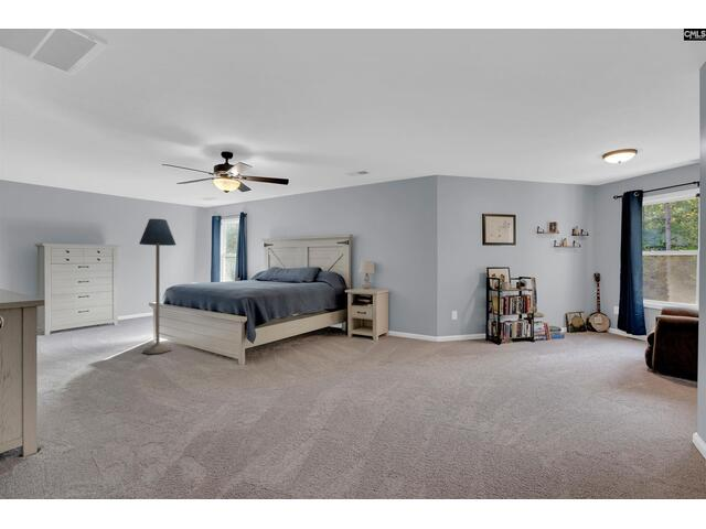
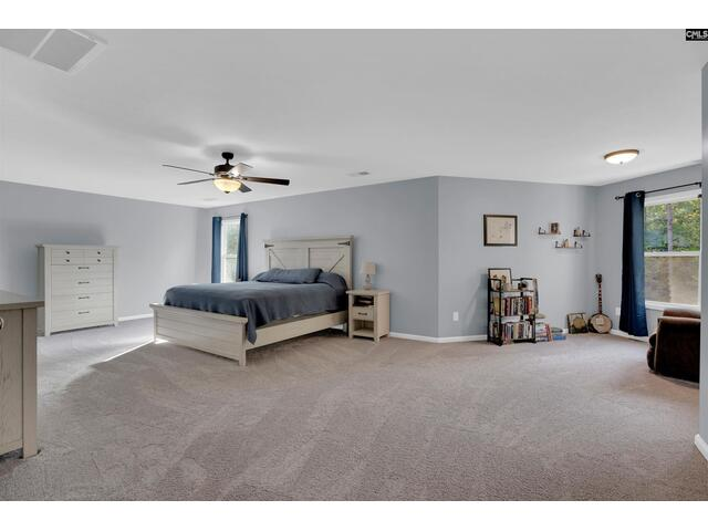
- floor lamp [138,218,176,355]
